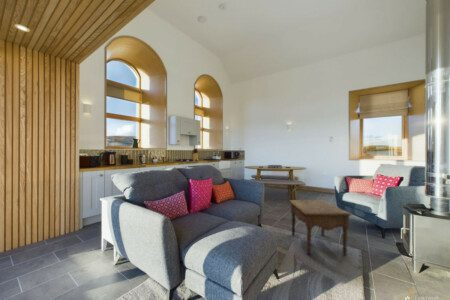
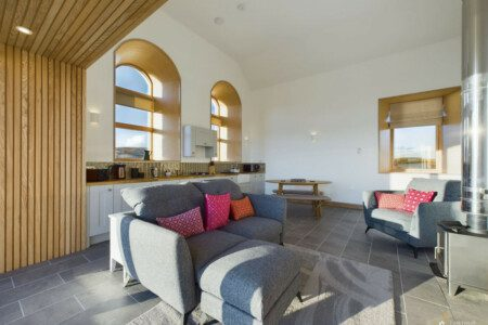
- side table [288,199,353,256]
